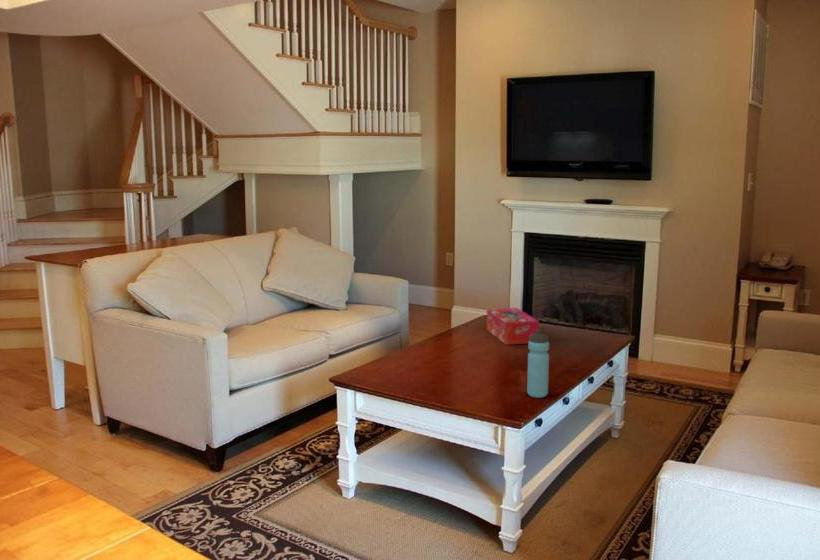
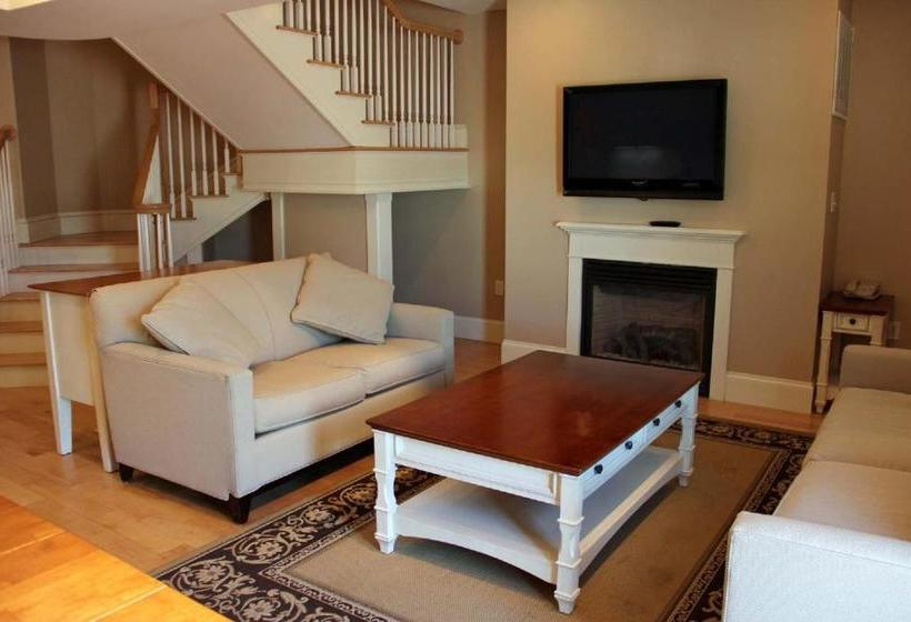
- tissue box [486,307,540,346]
- water bottle [526,328,550,399]
